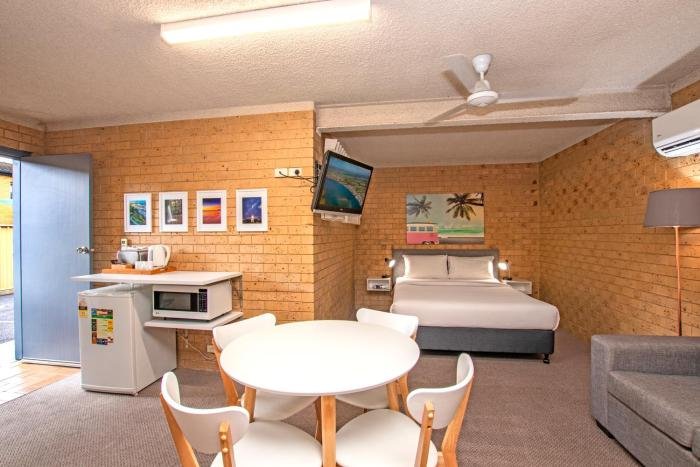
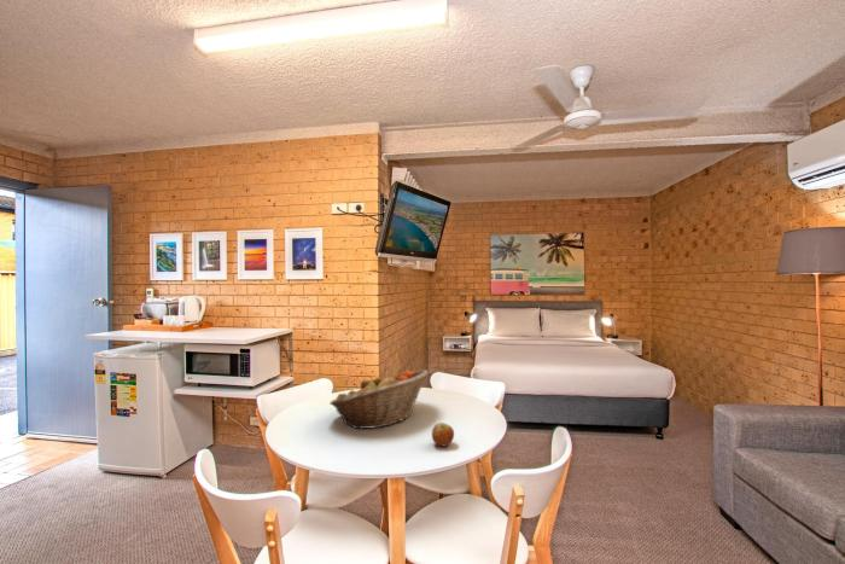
+ fruit basket [328,368,430,430]
+ apple [431,421,455,447]
